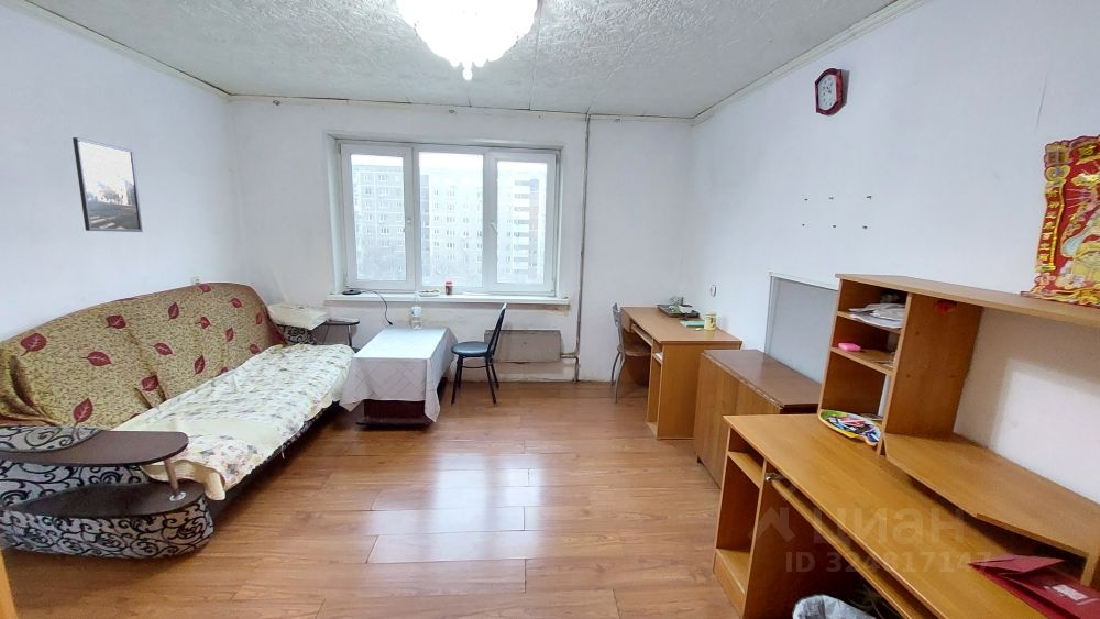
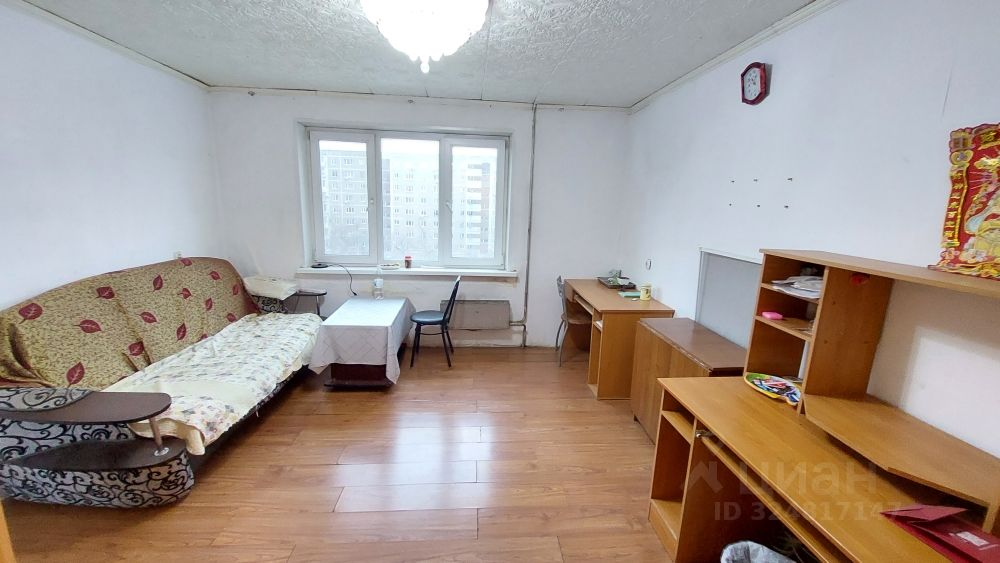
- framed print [72,136,144,233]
